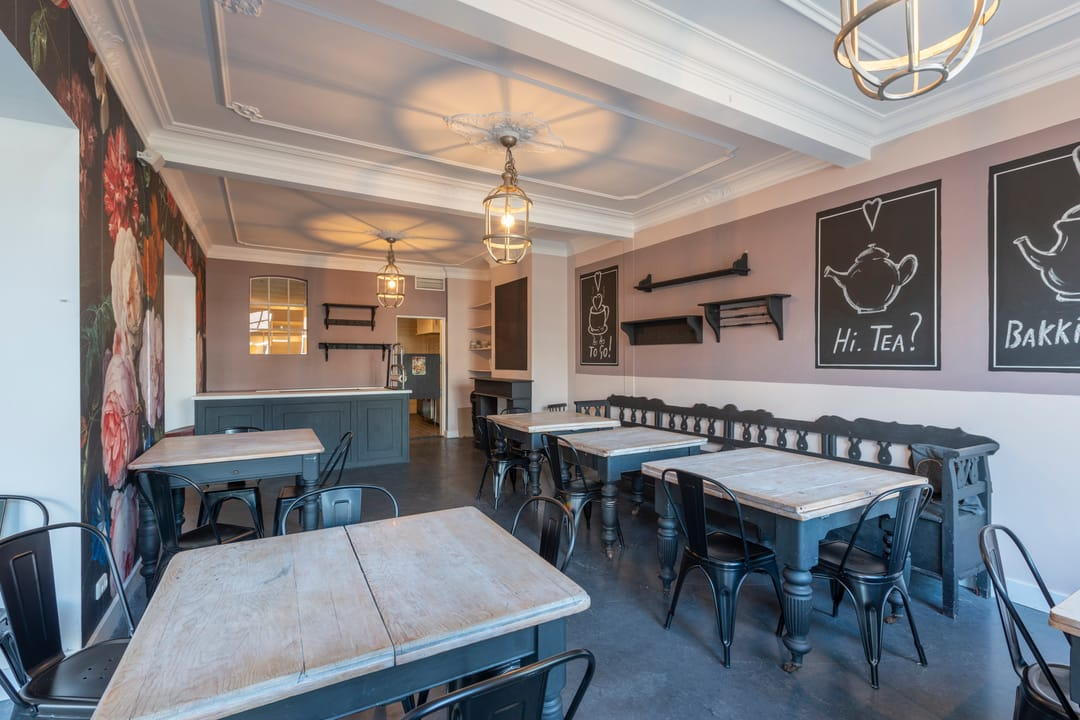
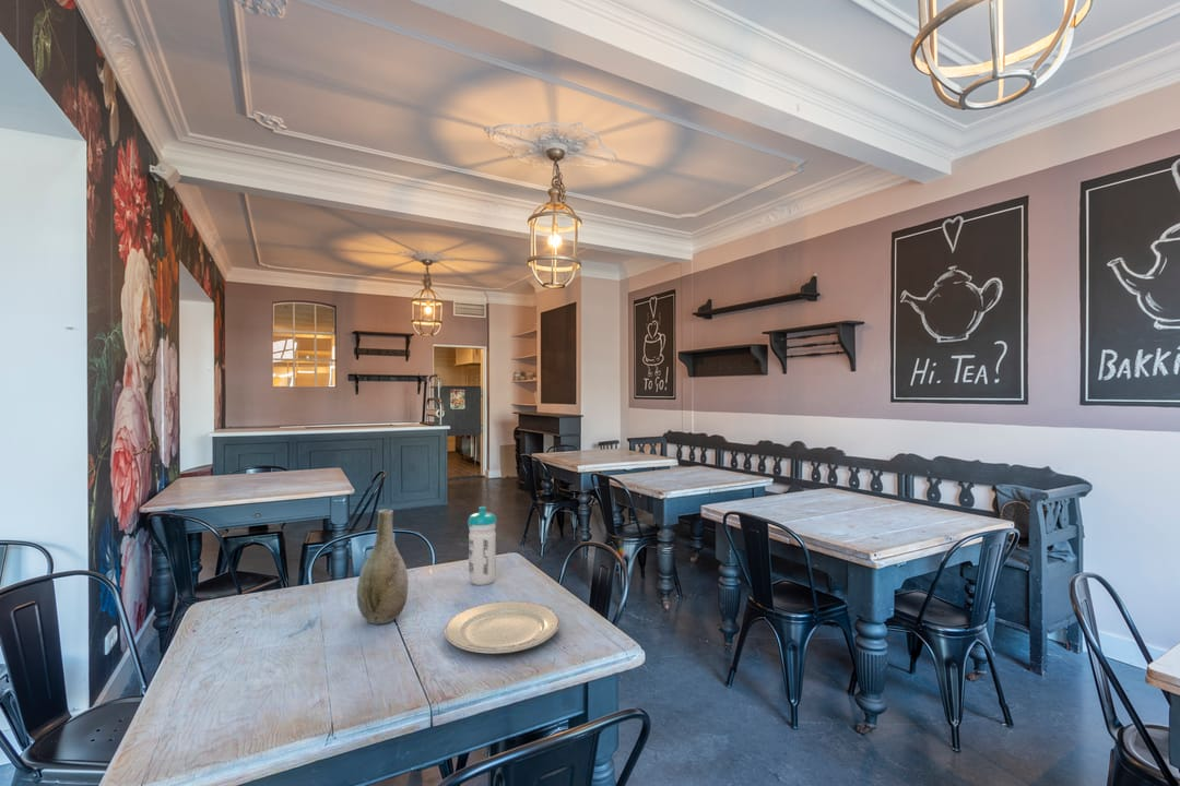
+ vase [355,509,410,626]
+ chinaware [444,600,560,655]
+ water bottle [467,505,497,586]
